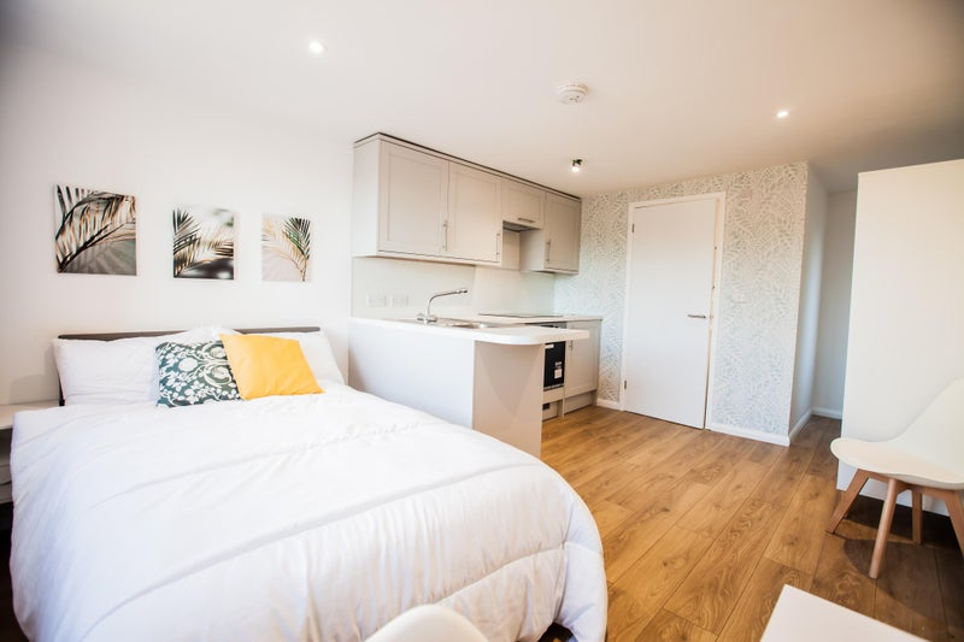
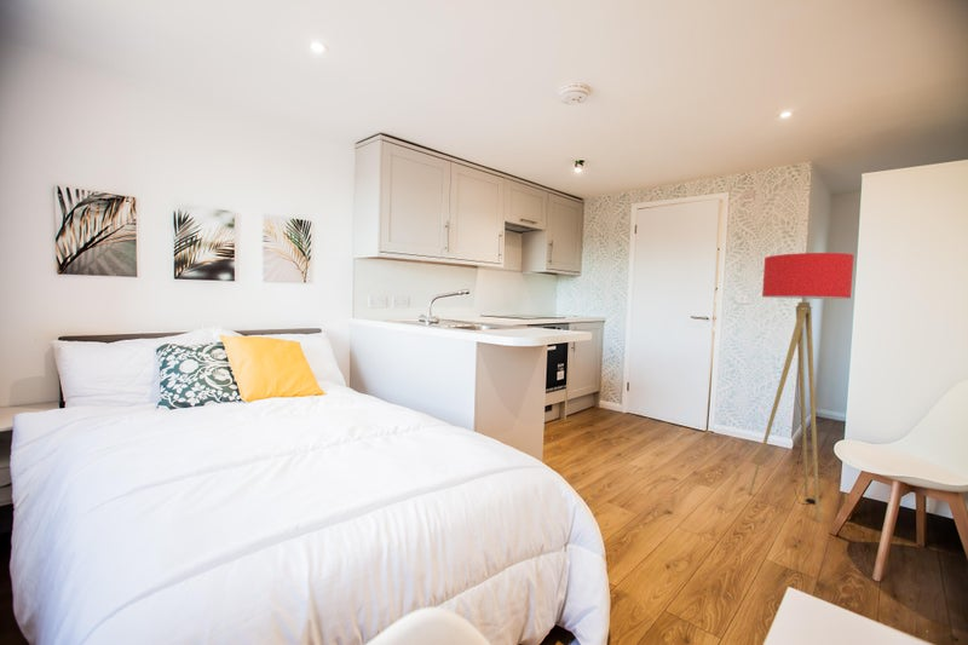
+ floor lamp [748,252,854,522]
